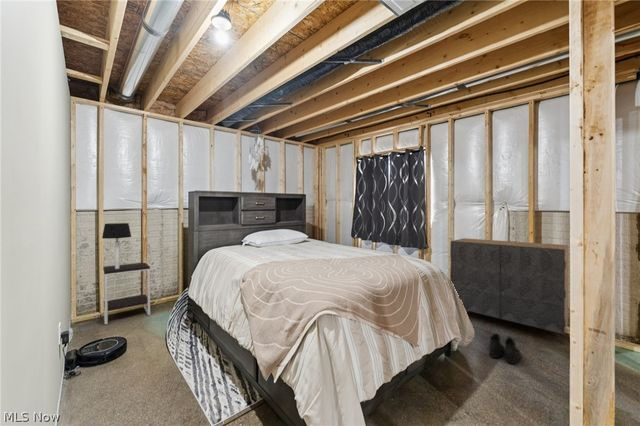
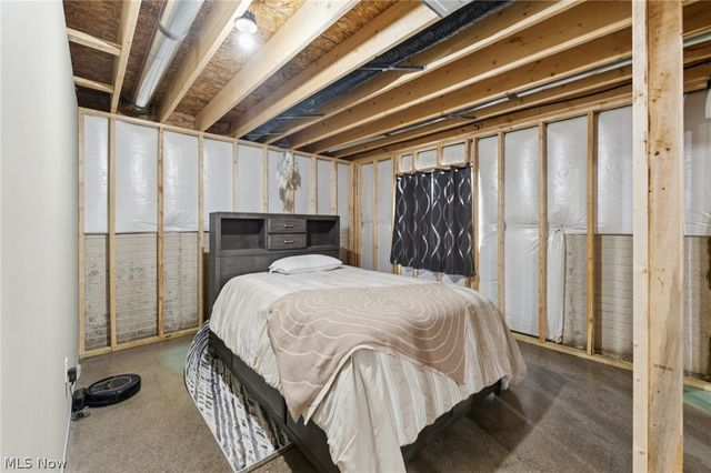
- side table [102,262,151,325]
- boots [488,333,522,365]
- table lamp [101,222,132,269]
- dresser [449,237,569,345]
